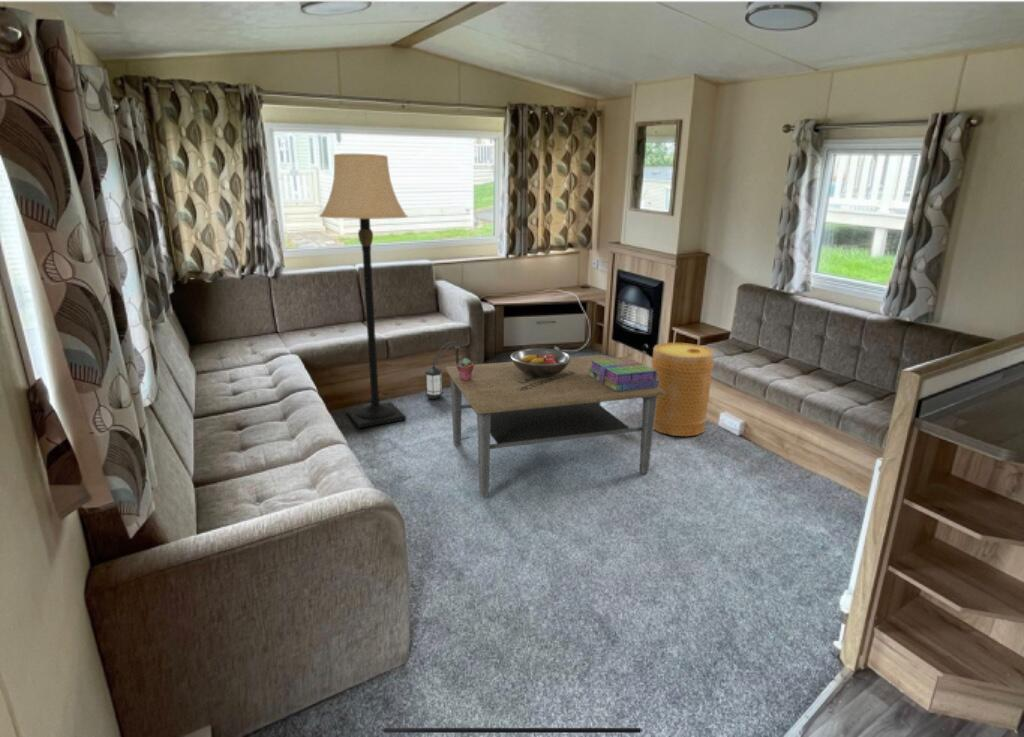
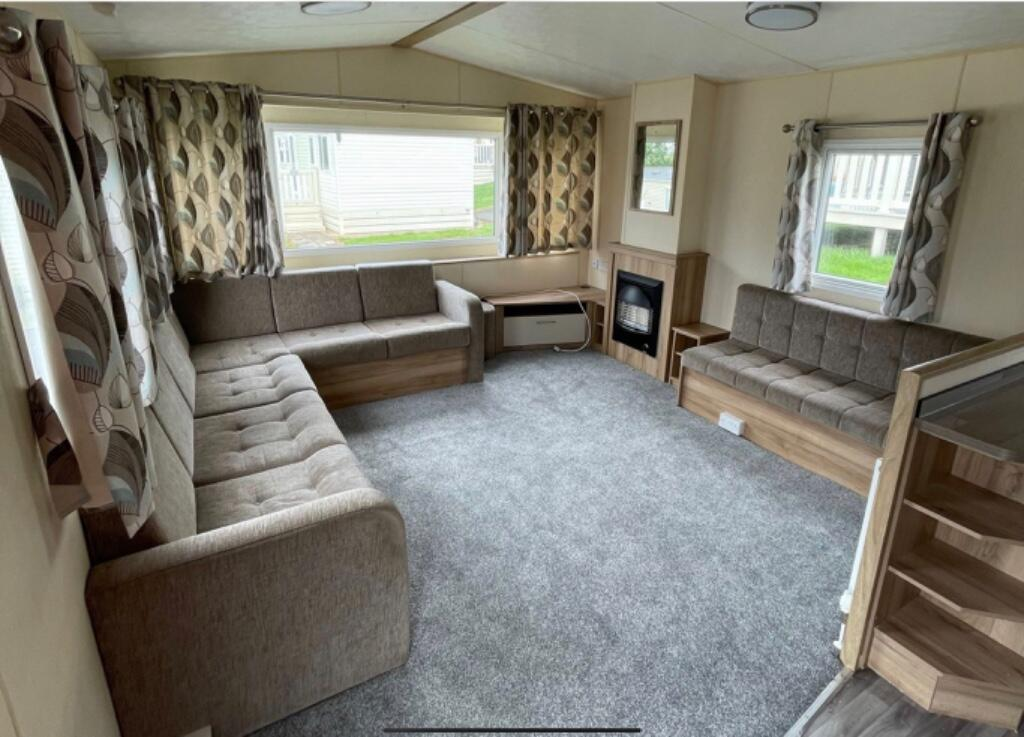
- lamp [318,153,409,429]
- fruit bowl [510,347,572,377]
- basket [650,342,715,437]
- stack of books [588,356,660,391]
- lantern [424,340,461,401]
- coffee table [444,354,665,497]
- potted succulent [457,357,475,381]
